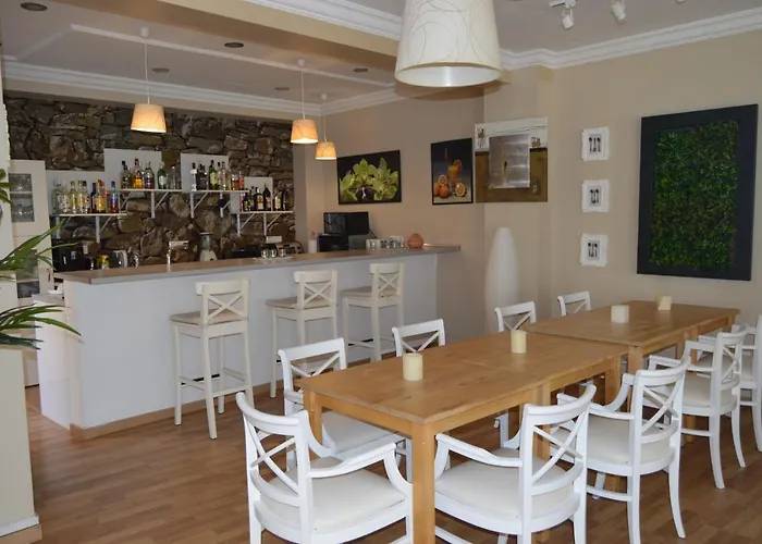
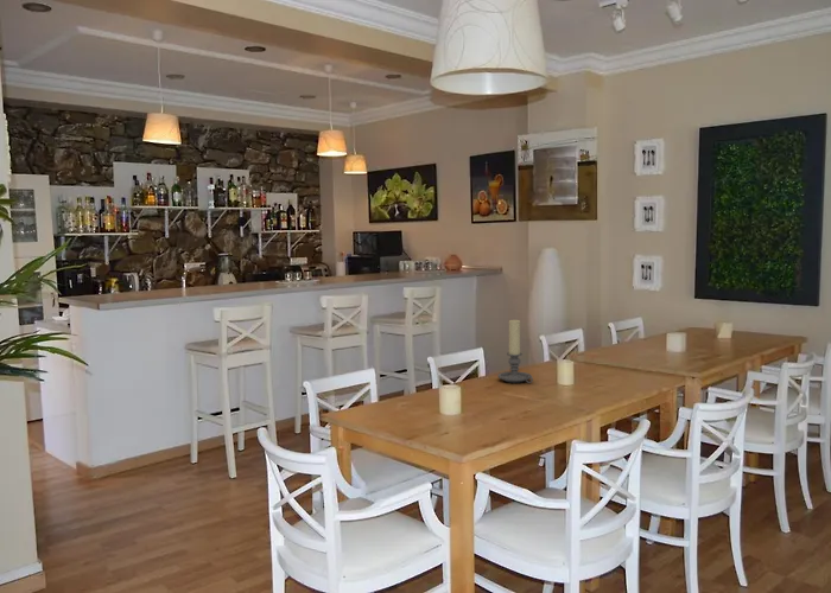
+ candle holder [496,318,534,384]
